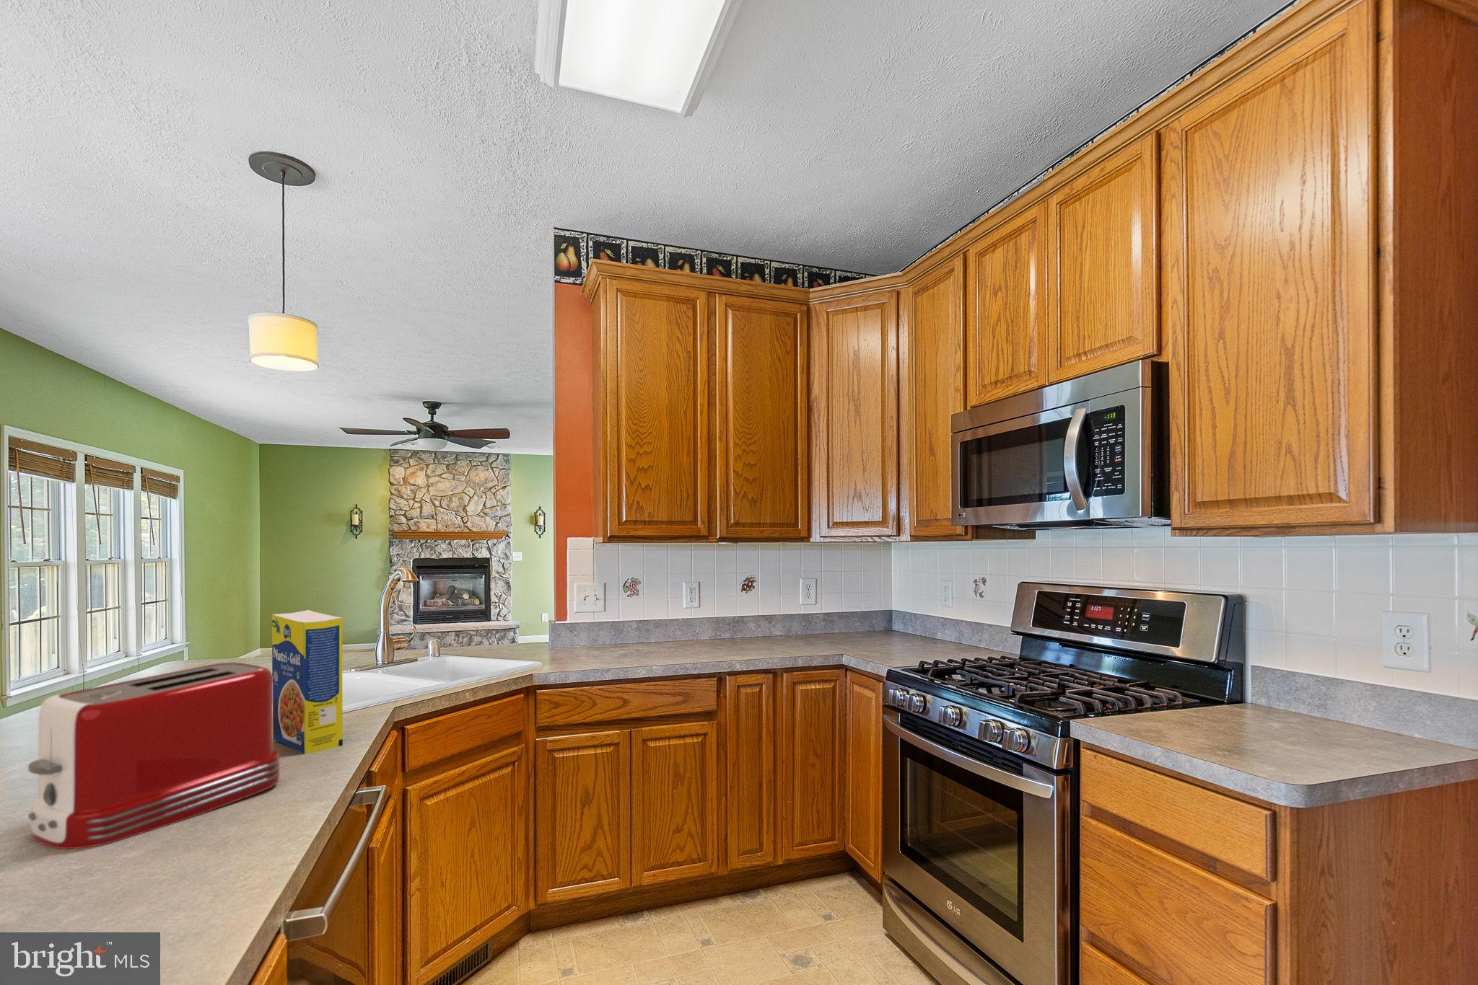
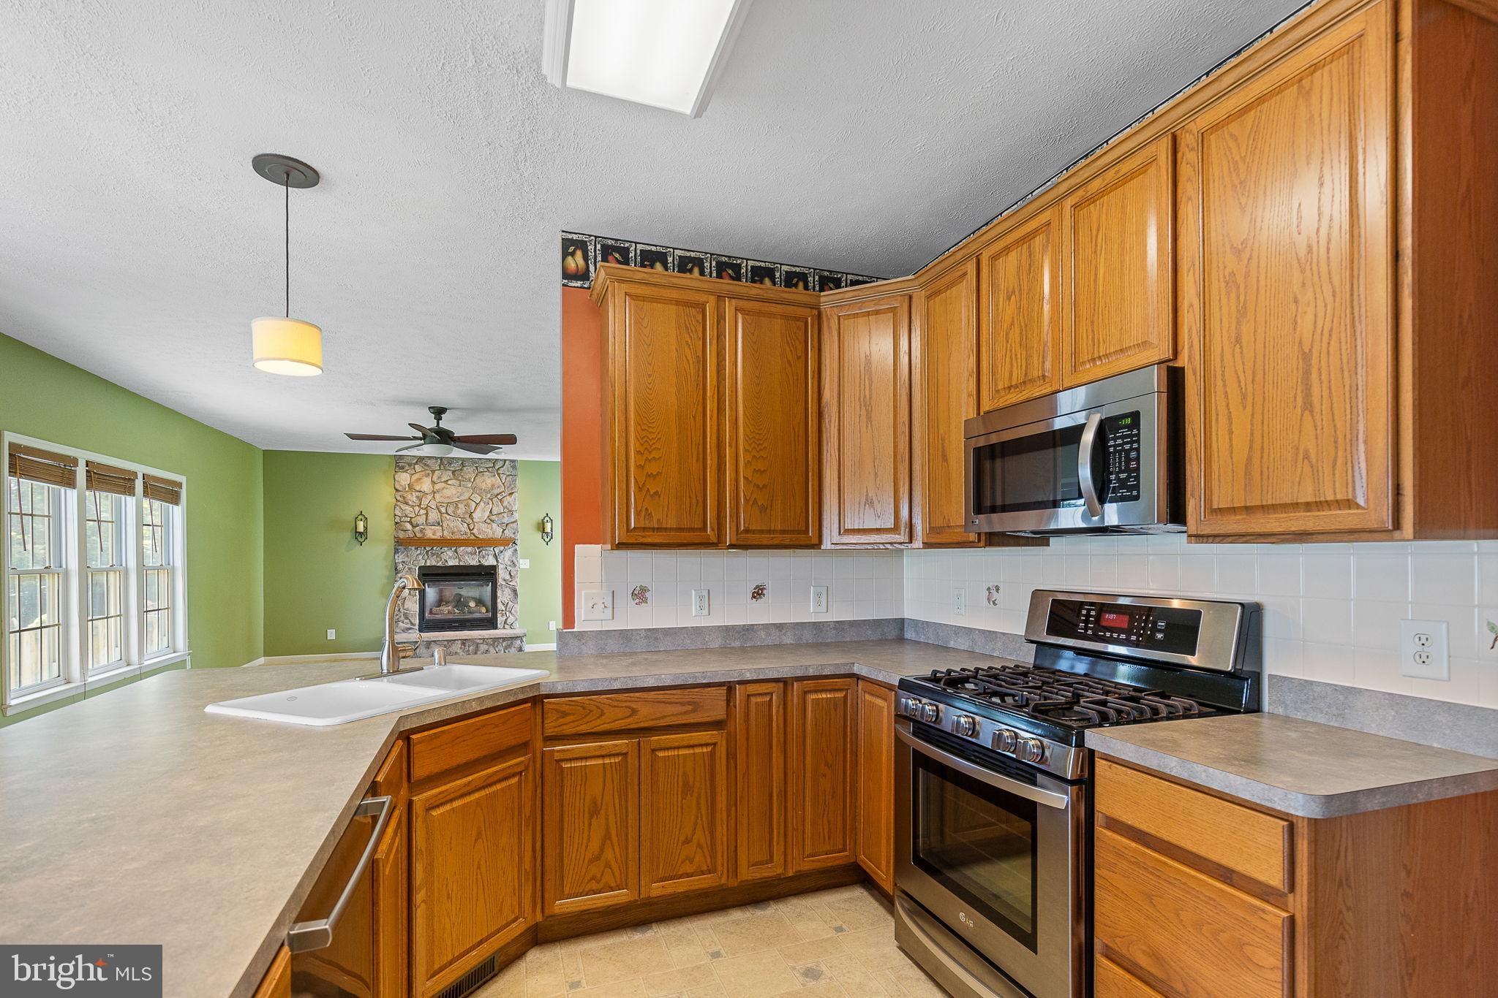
- toaster [27,662,280,850]
- legume [272,609,343,754]
